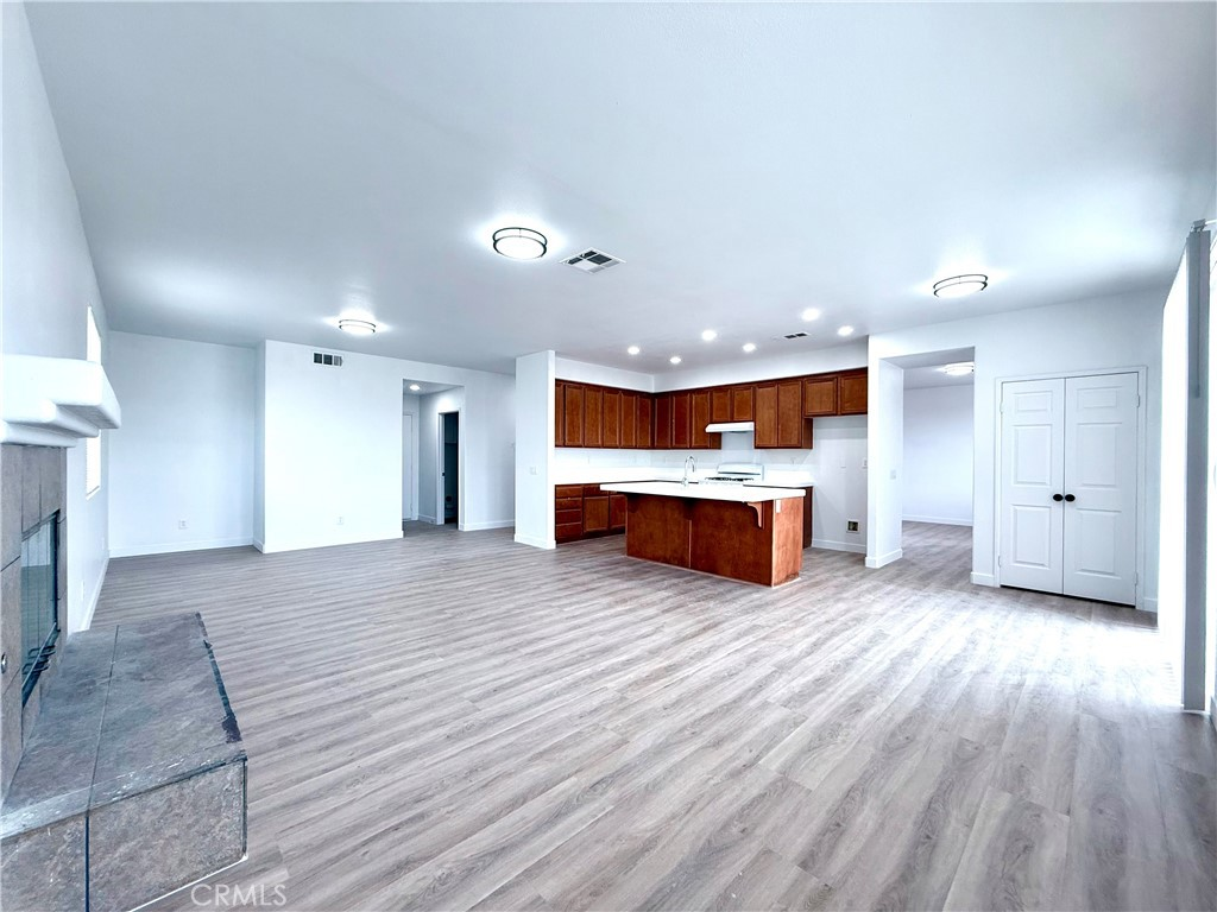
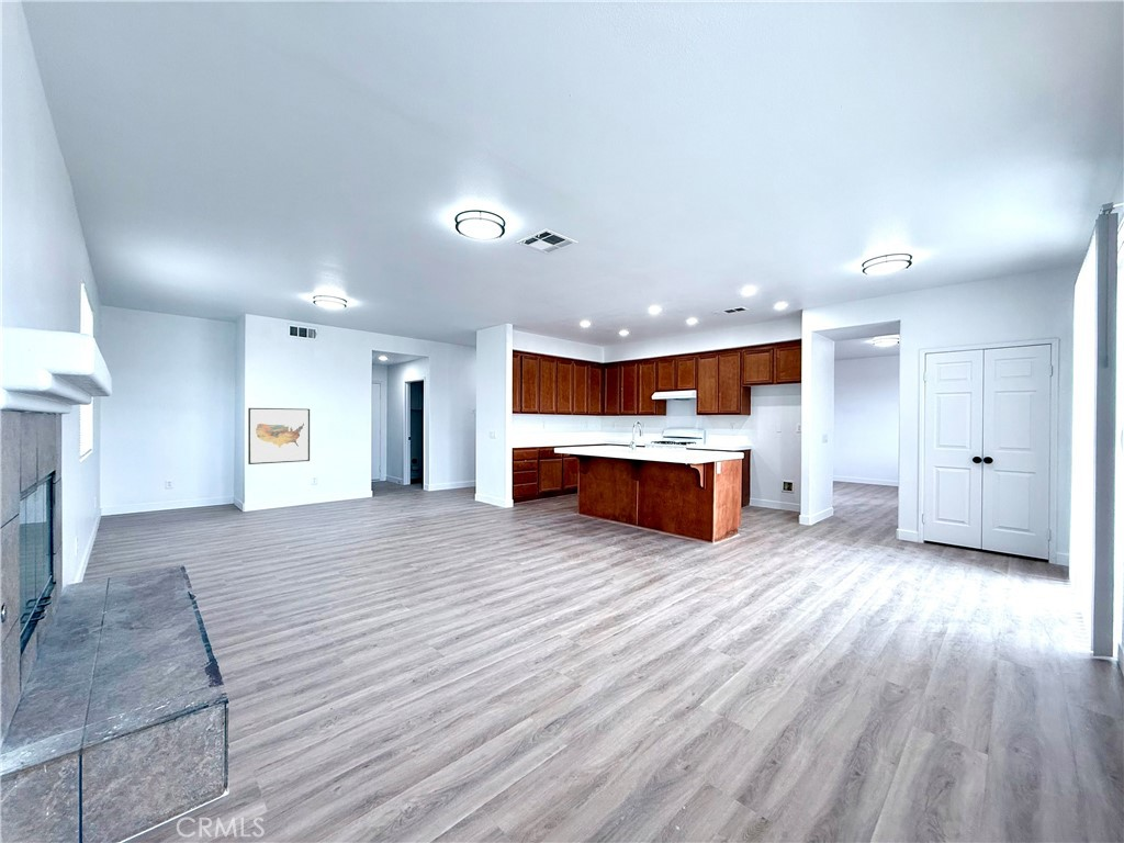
+ wall art [247,407,311,465]
